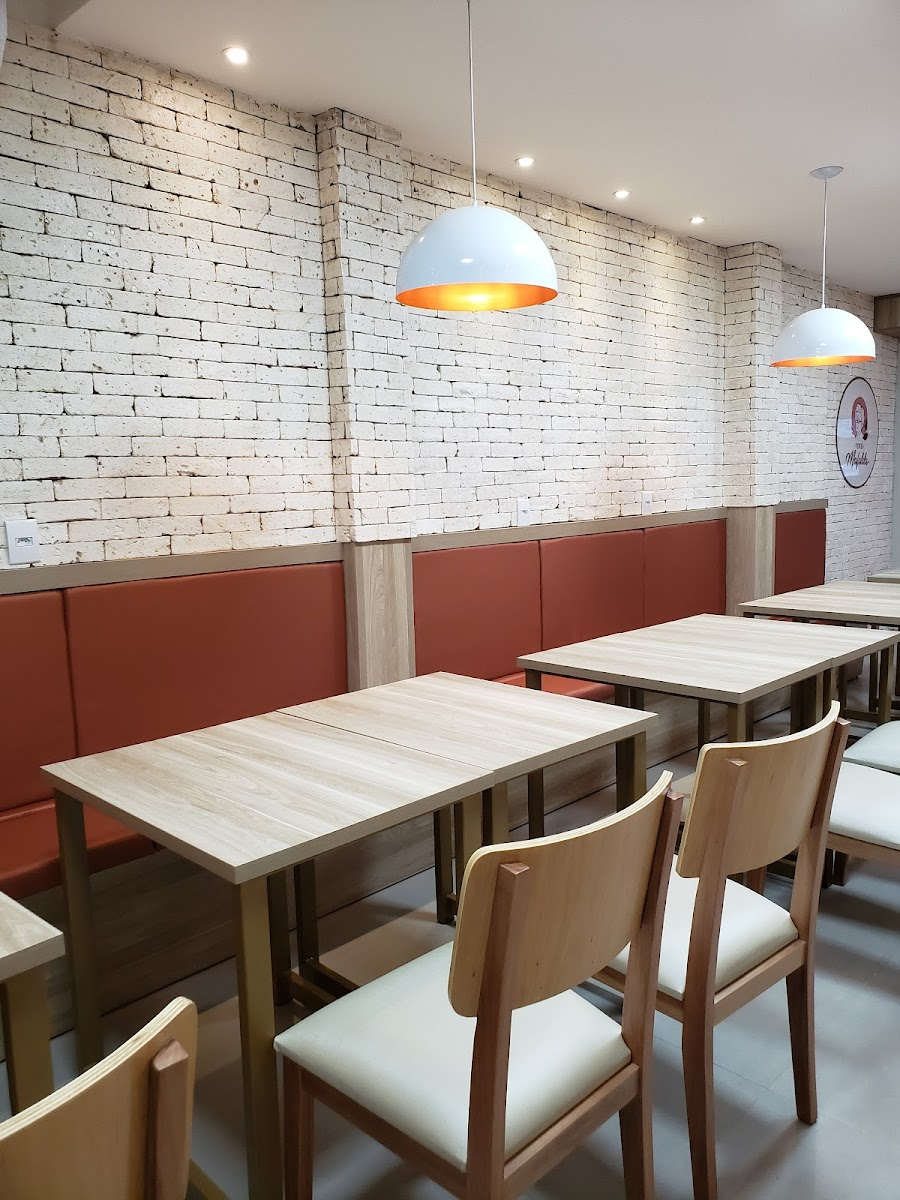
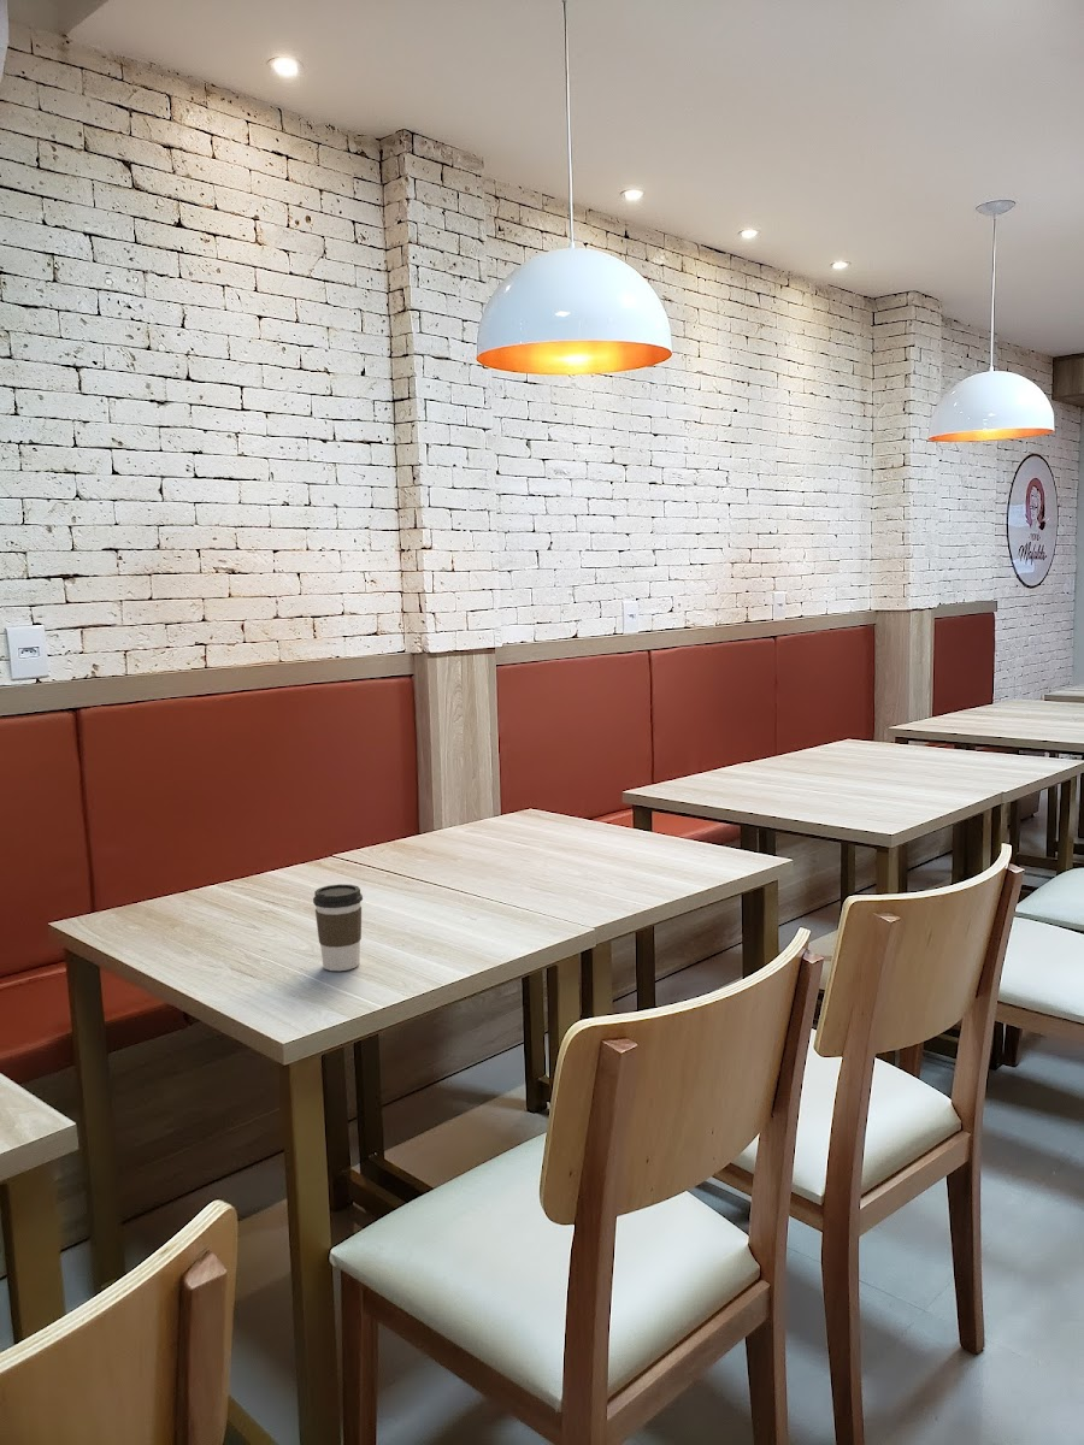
+ coffee cup [312,883,364,972]
